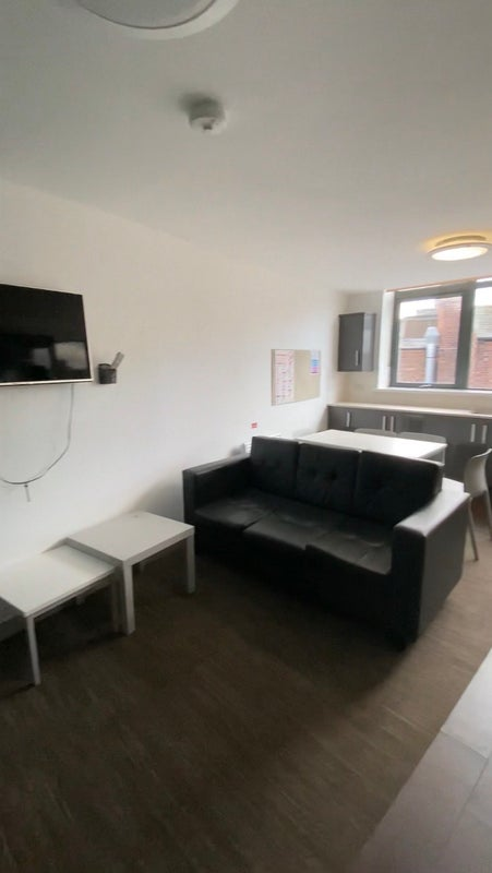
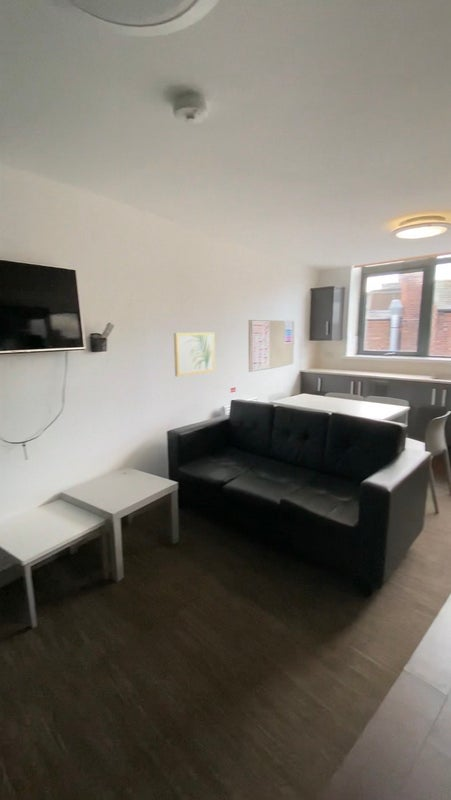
+ wall art [173,332,216,377]
